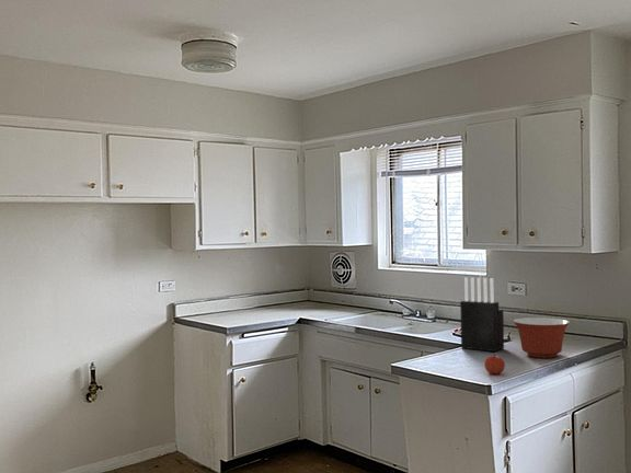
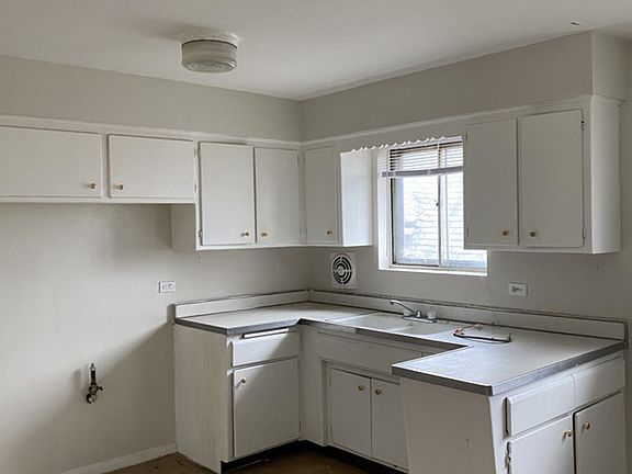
- mixing bowl [513,316,571,359]
- apple [483,354,506,376]
- knife block [459,276,505,353]
